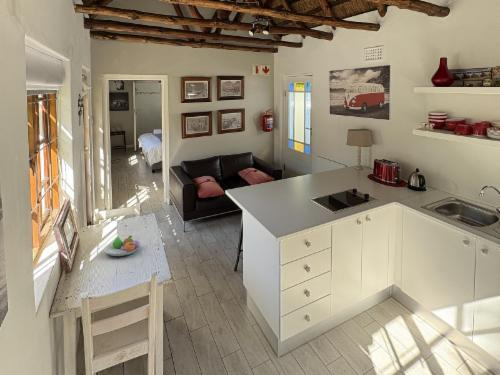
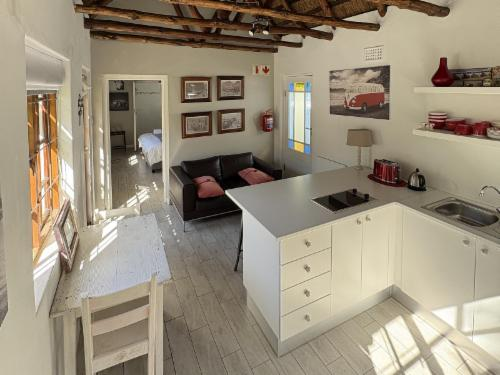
- fruit bowl [103,235,141,257]
